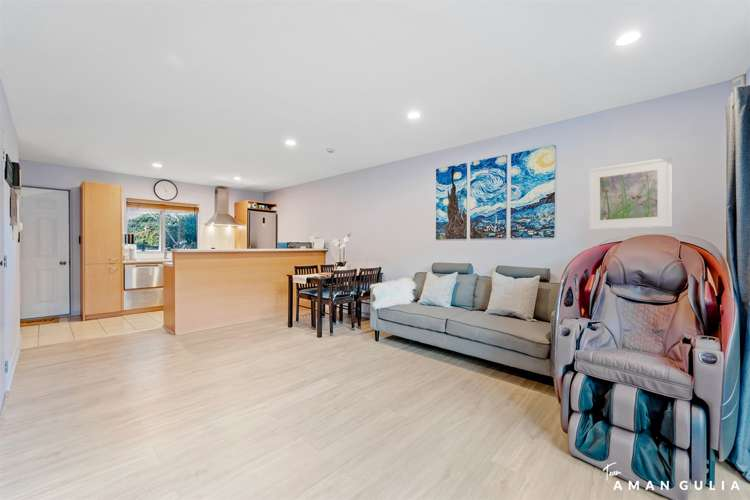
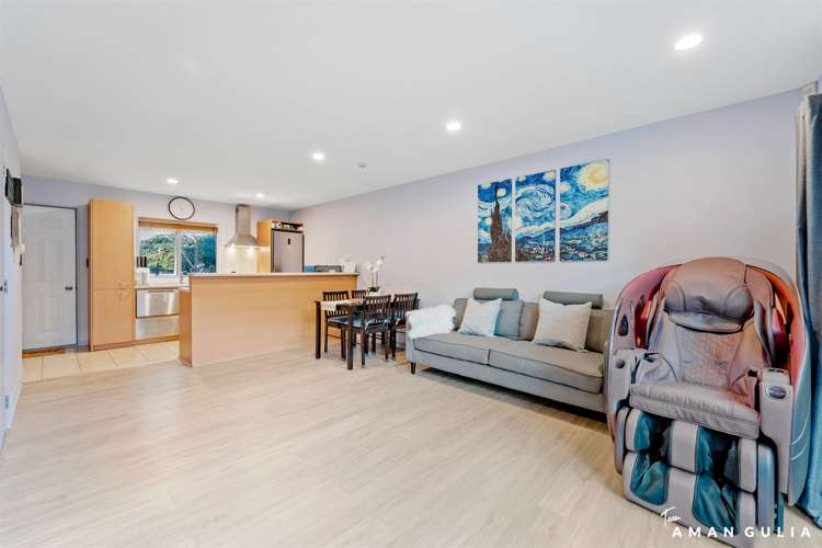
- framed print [588,156,673,231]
